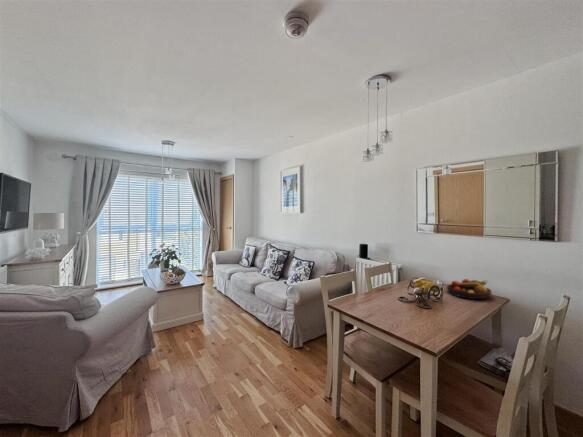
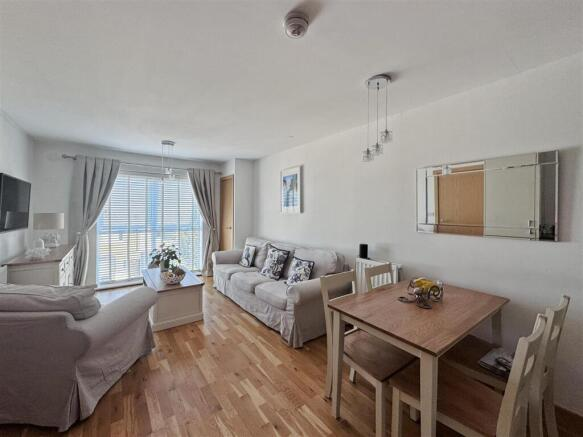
- fruit bowl [446,278,493,300]
